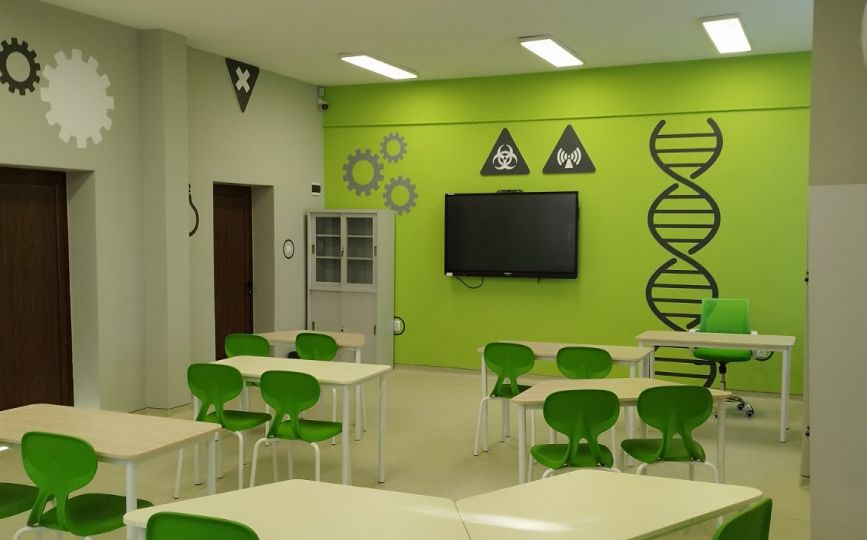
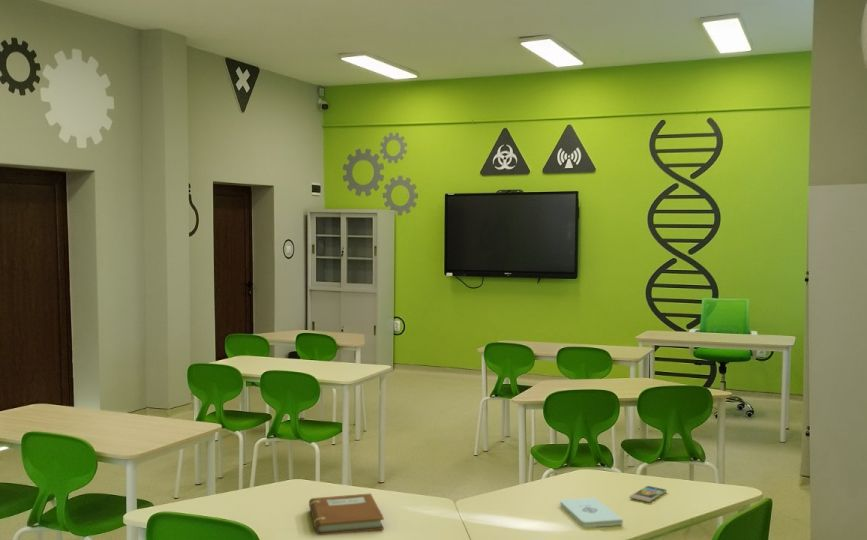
+ notebook [308,492,385,536]
+ notepad [559,497,624,528]
+ smartphone [629,485,668,503]
